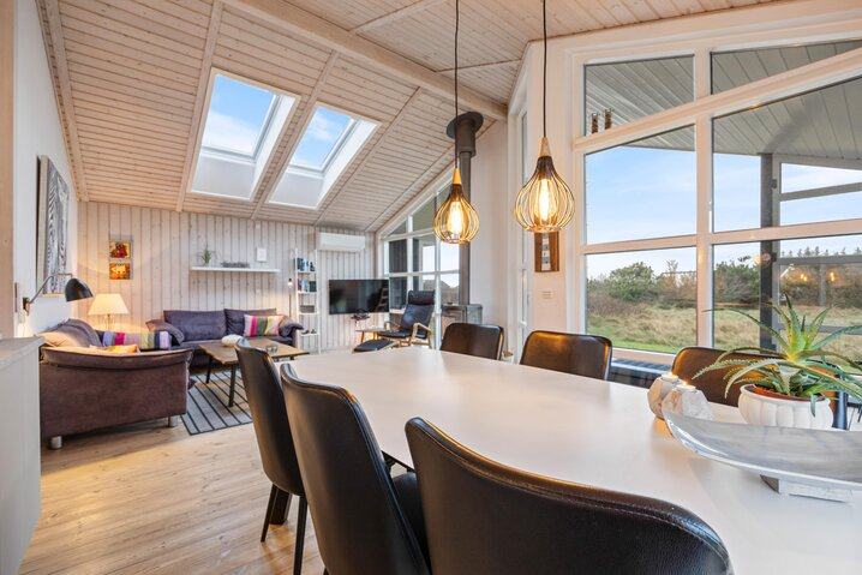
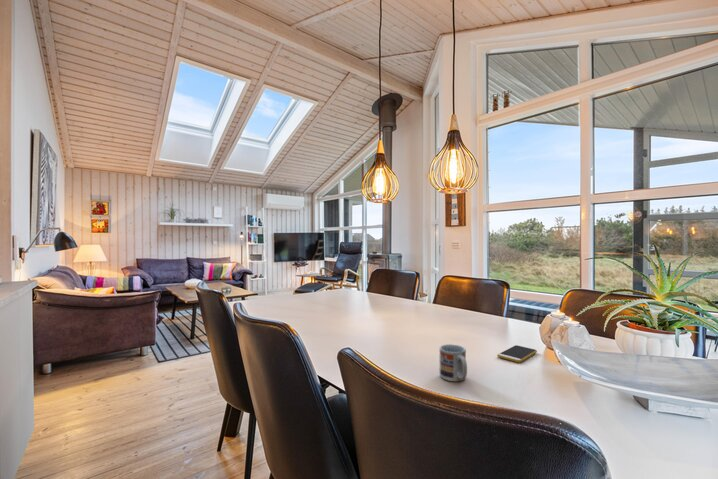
+ cup [439,343,468,382]
+ smartphone [496,344,538,363]
